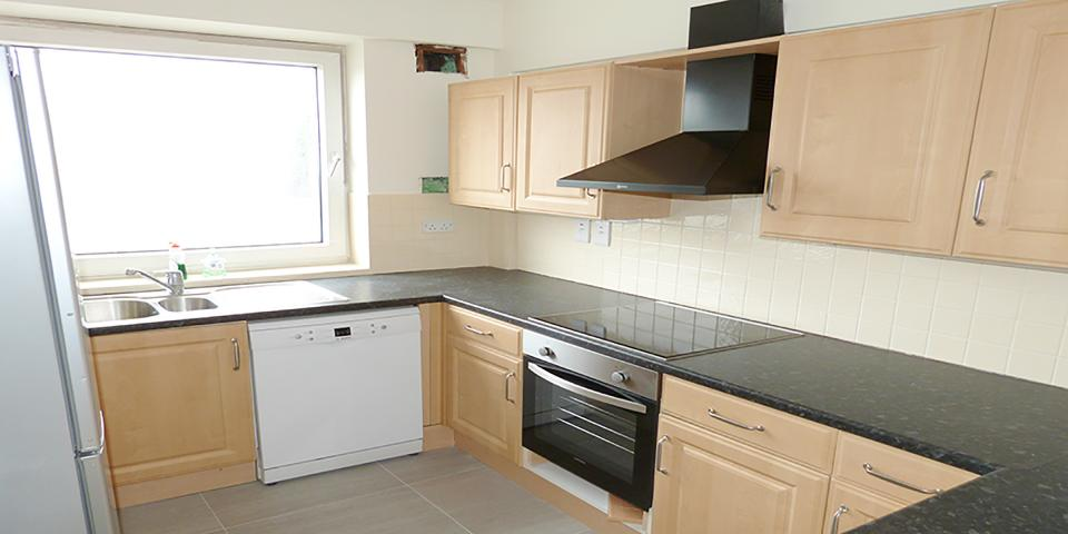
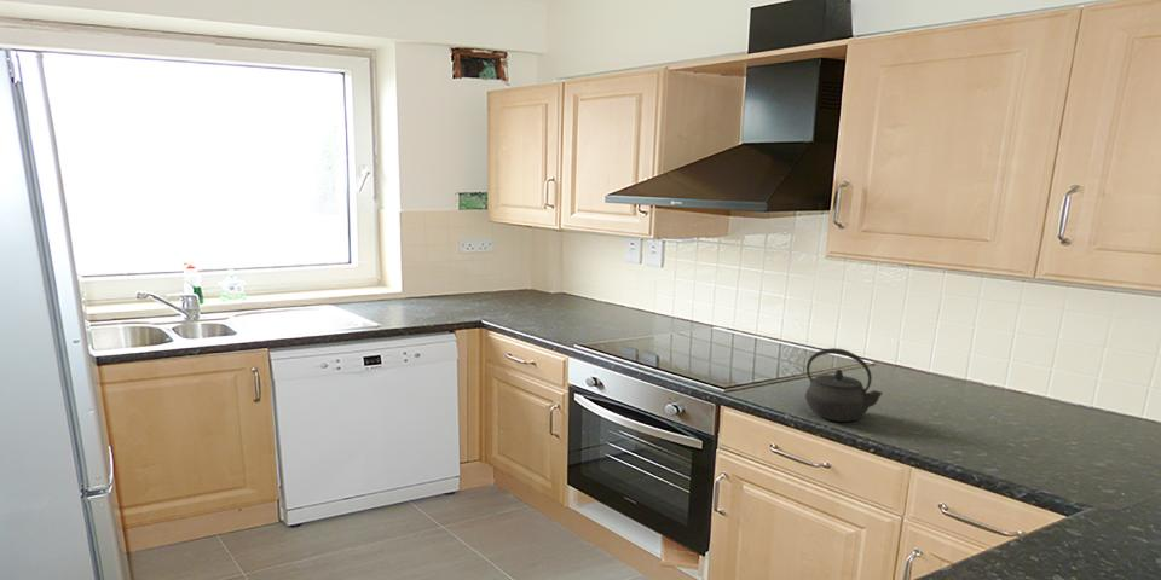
+ kettle [804,347,884,423]
